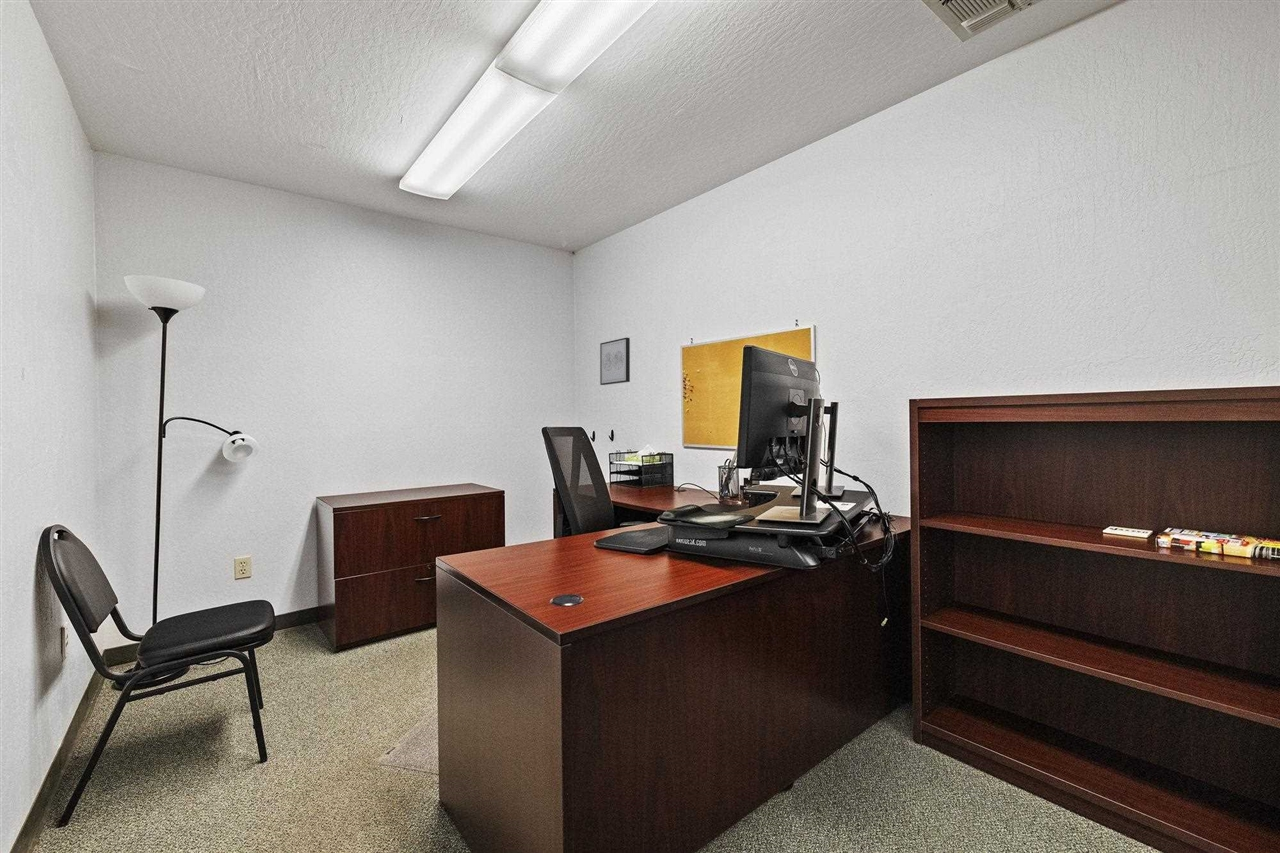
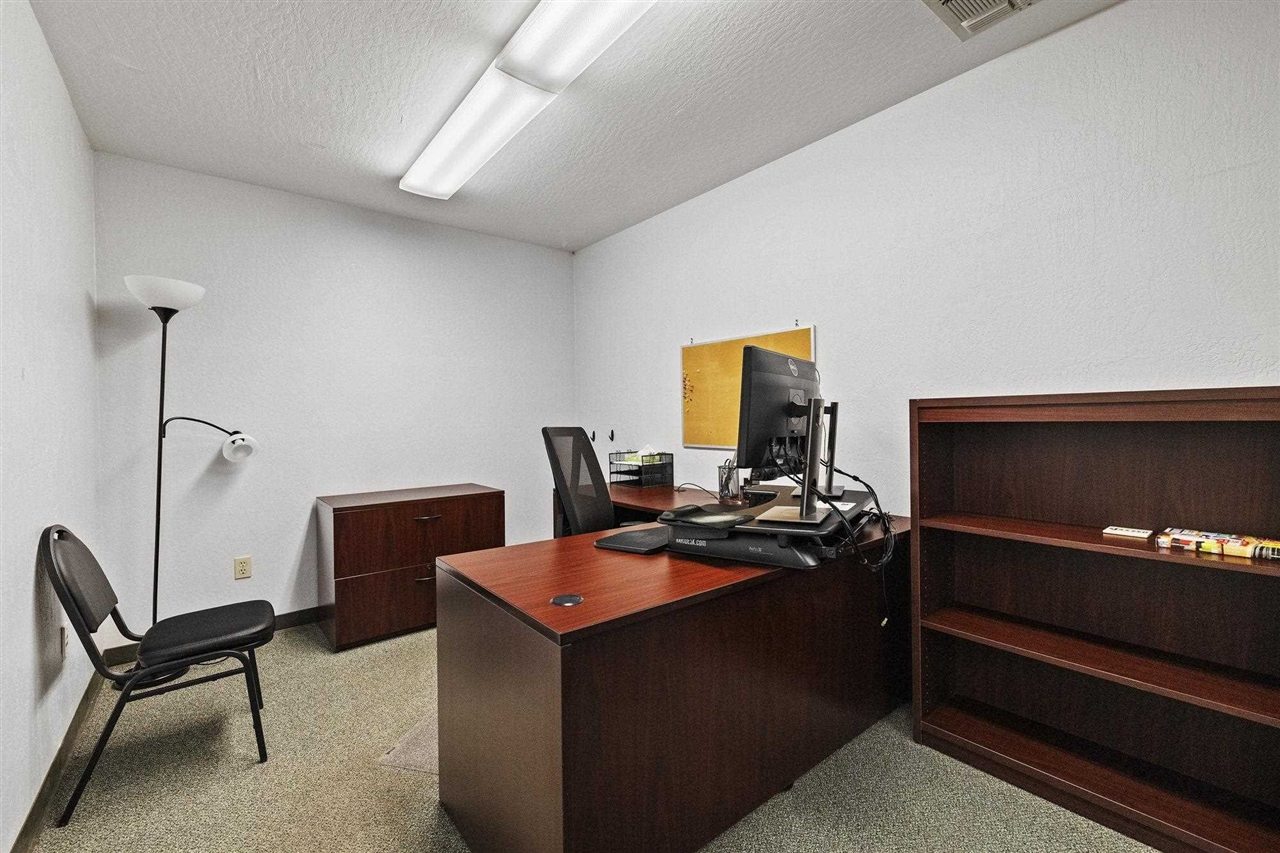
- wall art [599,336,631,386]
